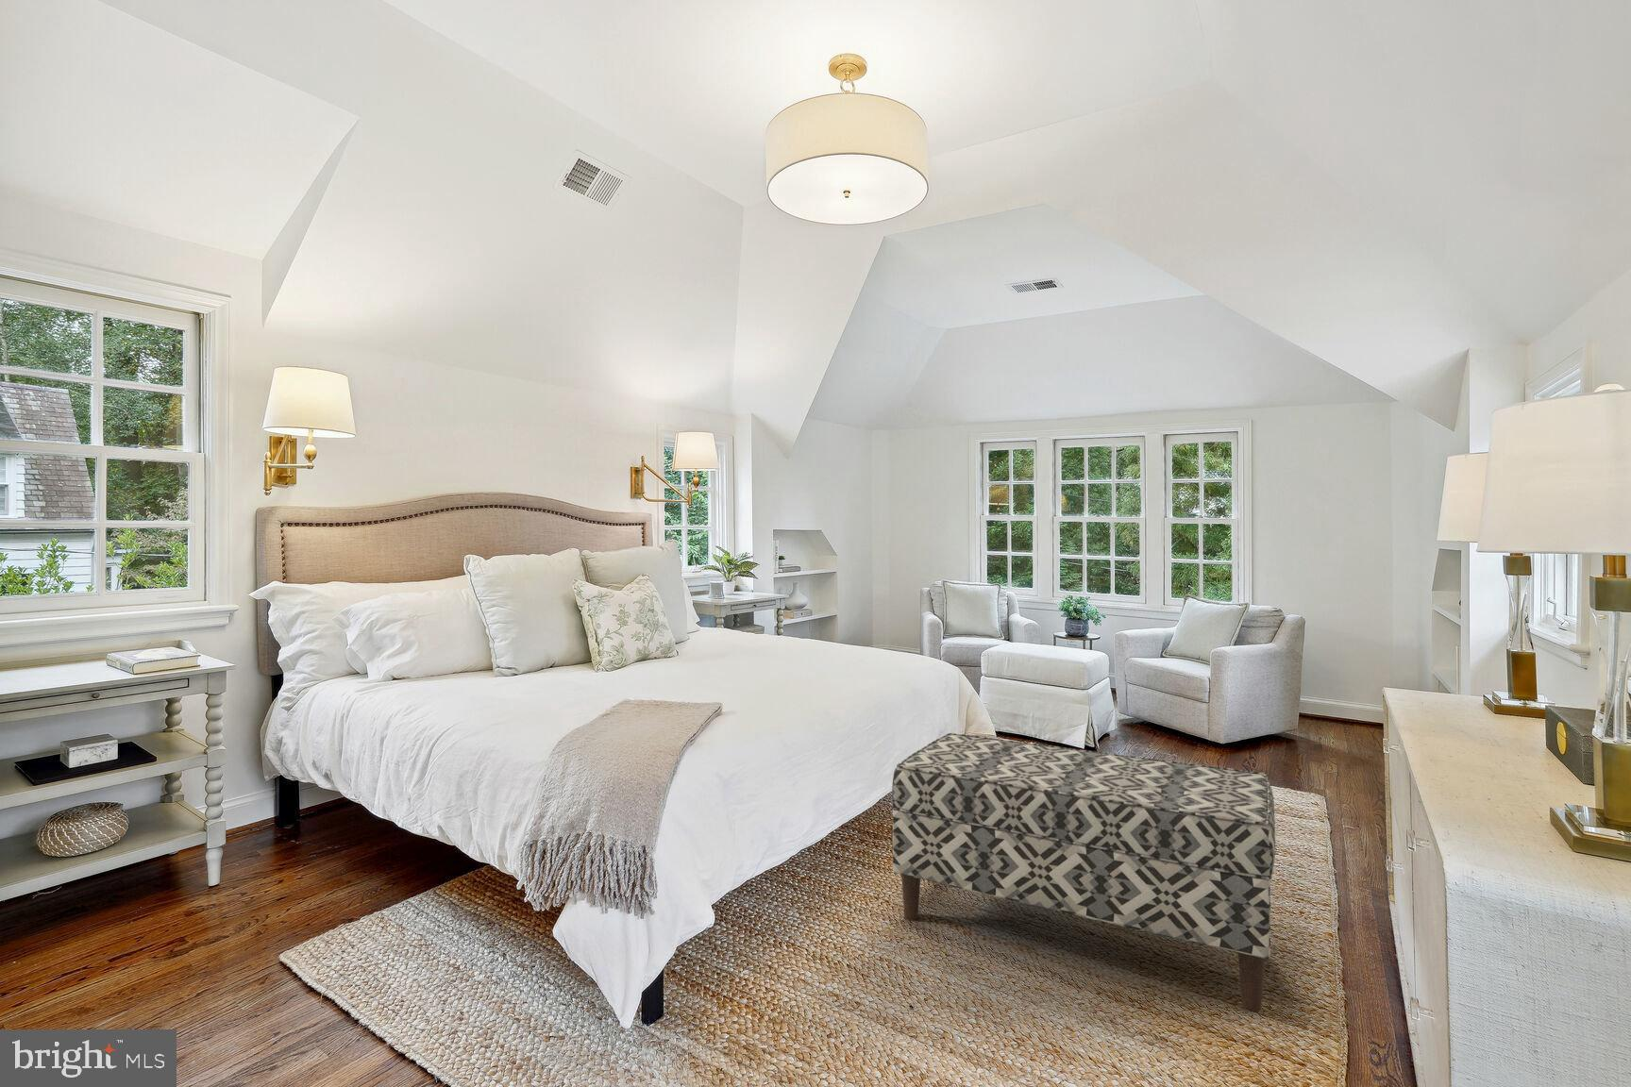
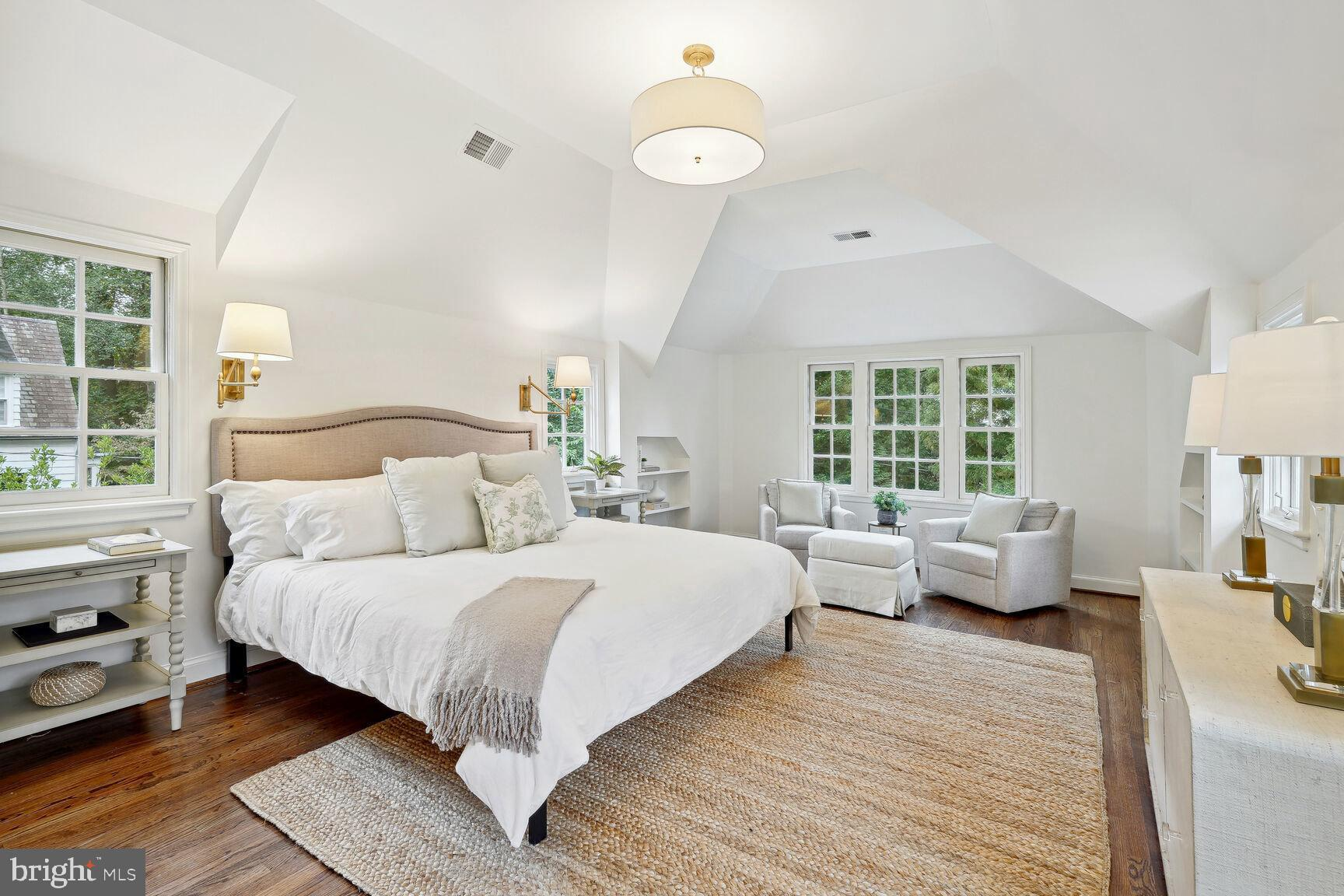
- bench [891,733,1277,1013]
